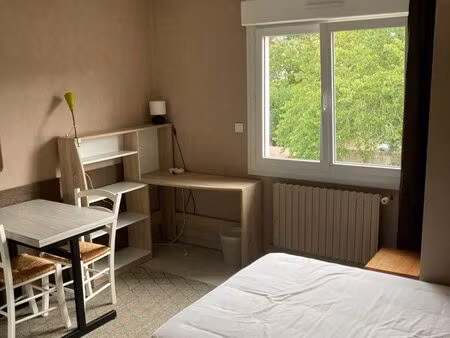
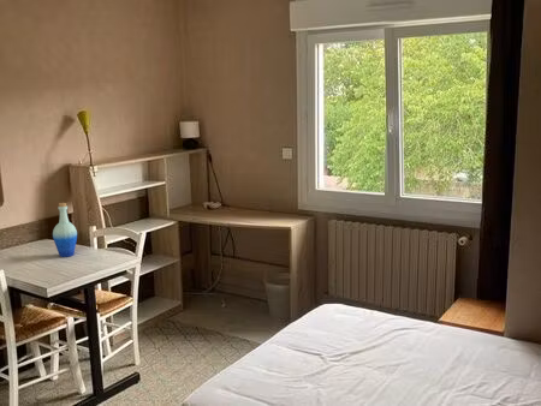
+ bottle [52,202,78,258]
